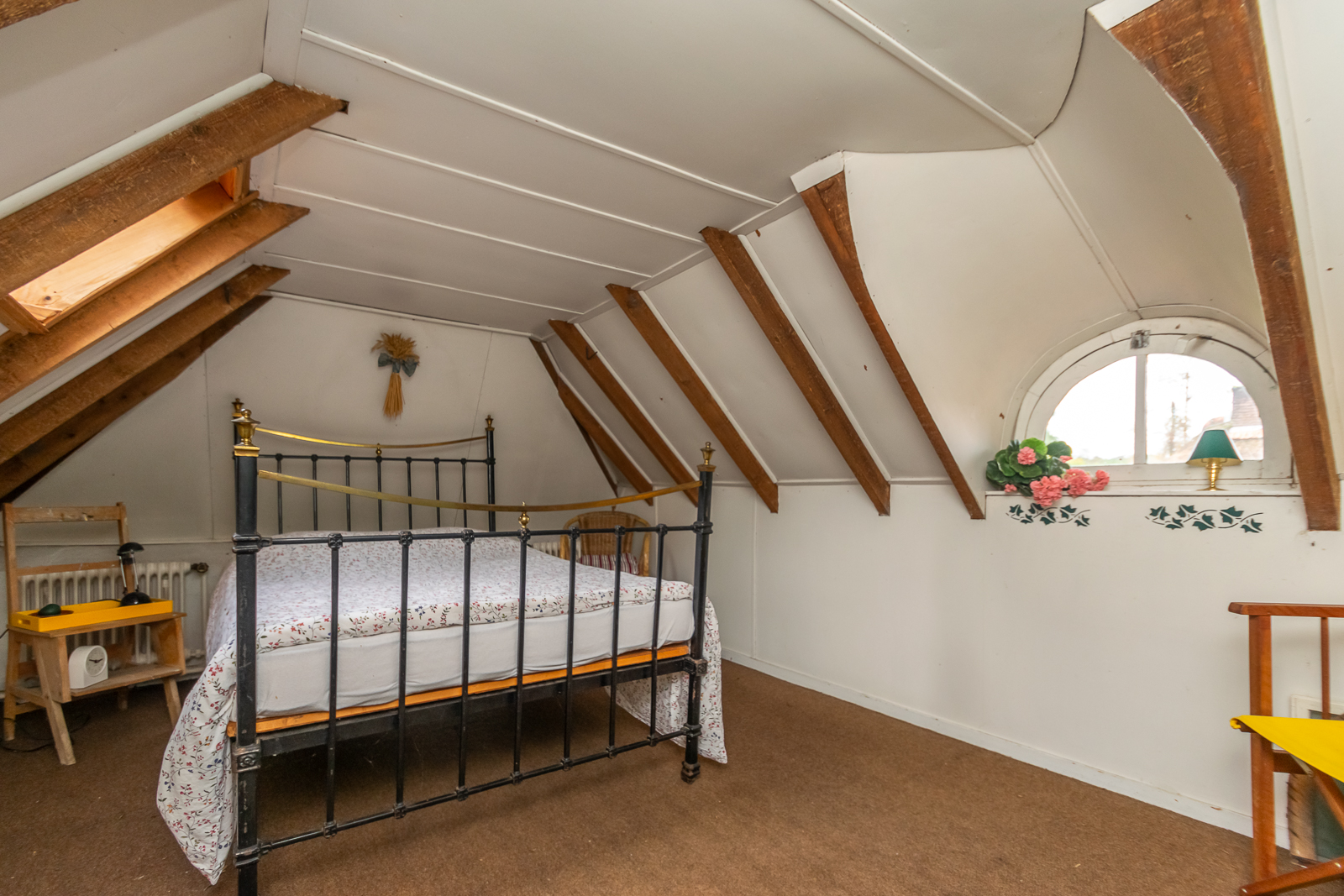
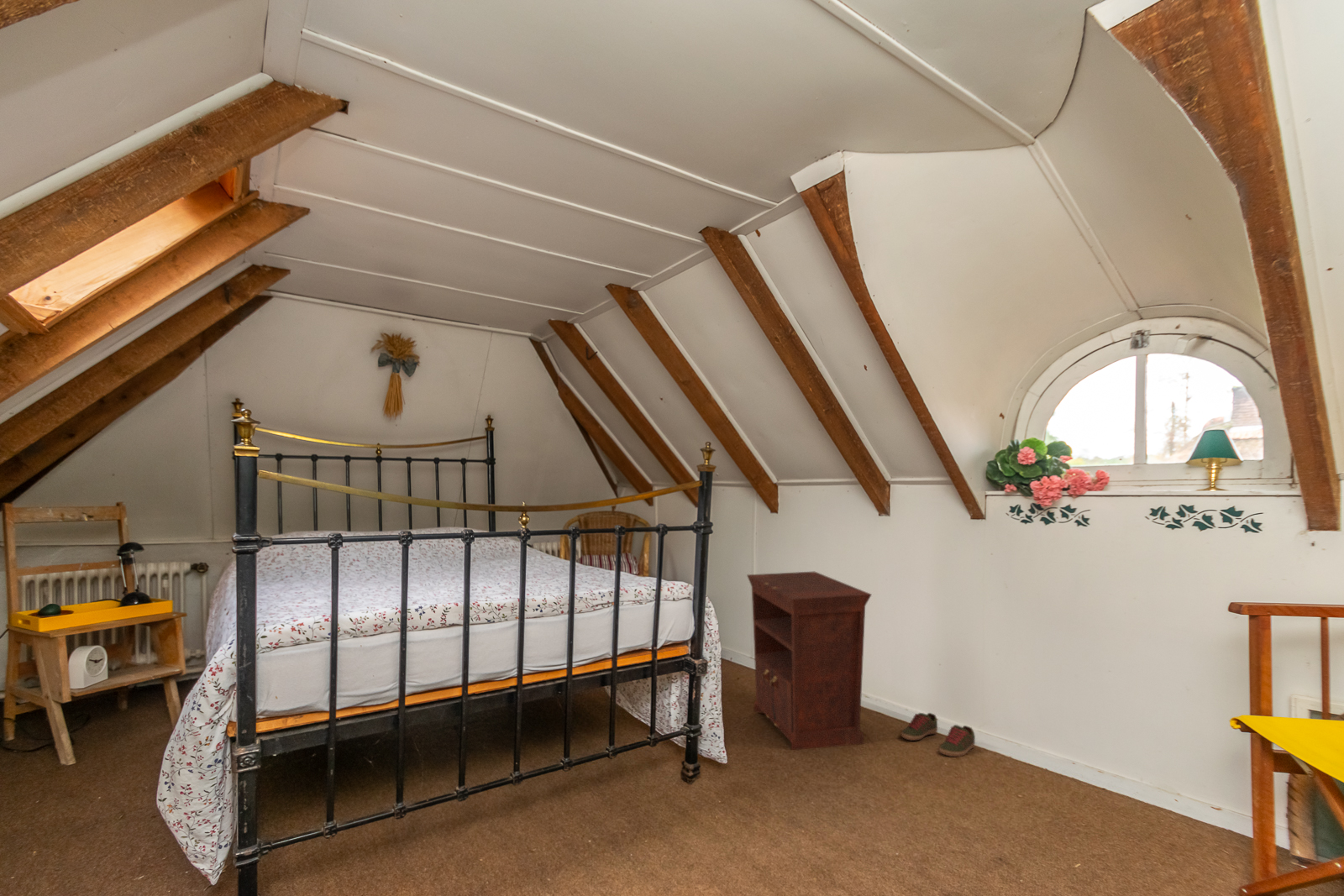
+ nightstand [746,571,873,751]
+ shoe [900,712,976,757]
